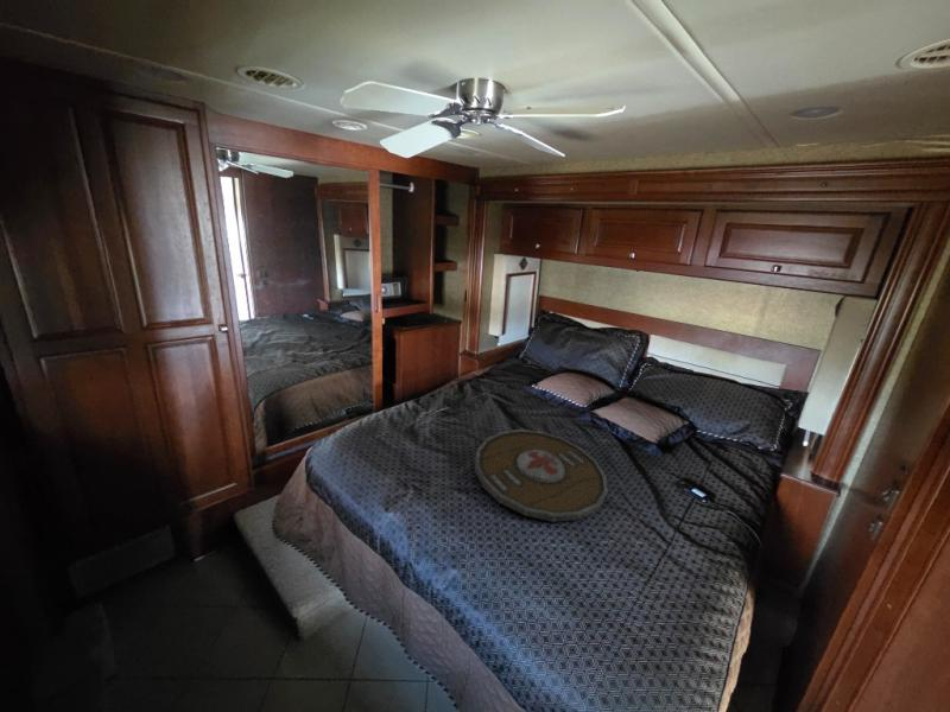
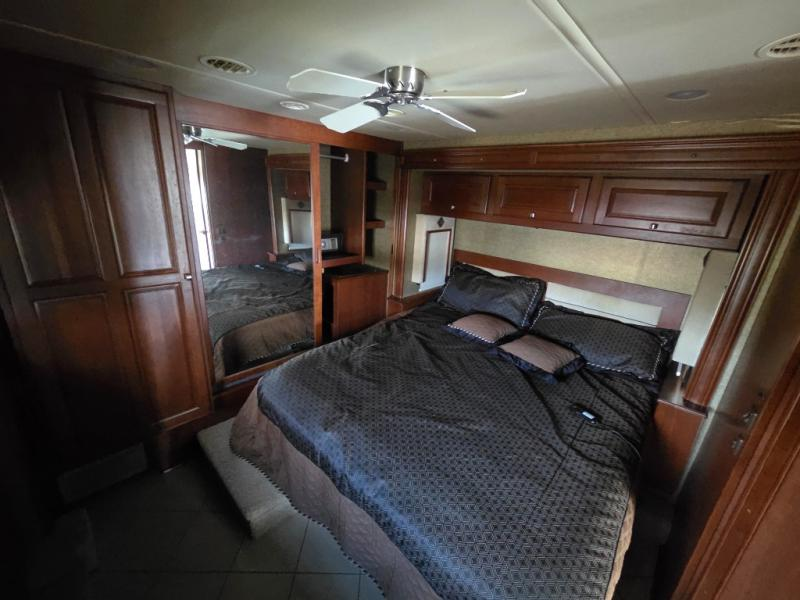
- serving tray [474,428,609,523]
